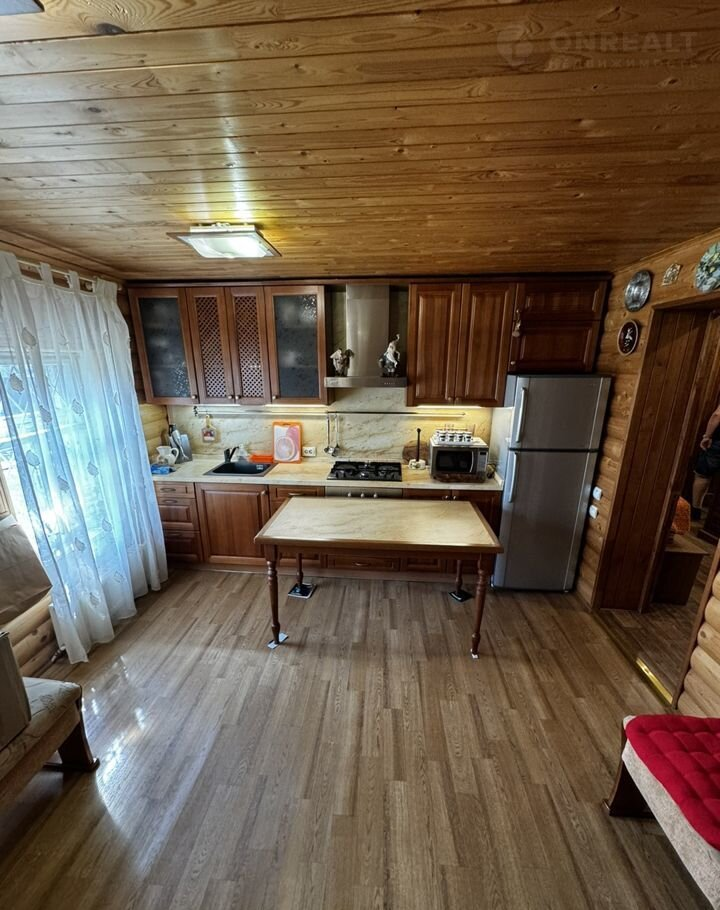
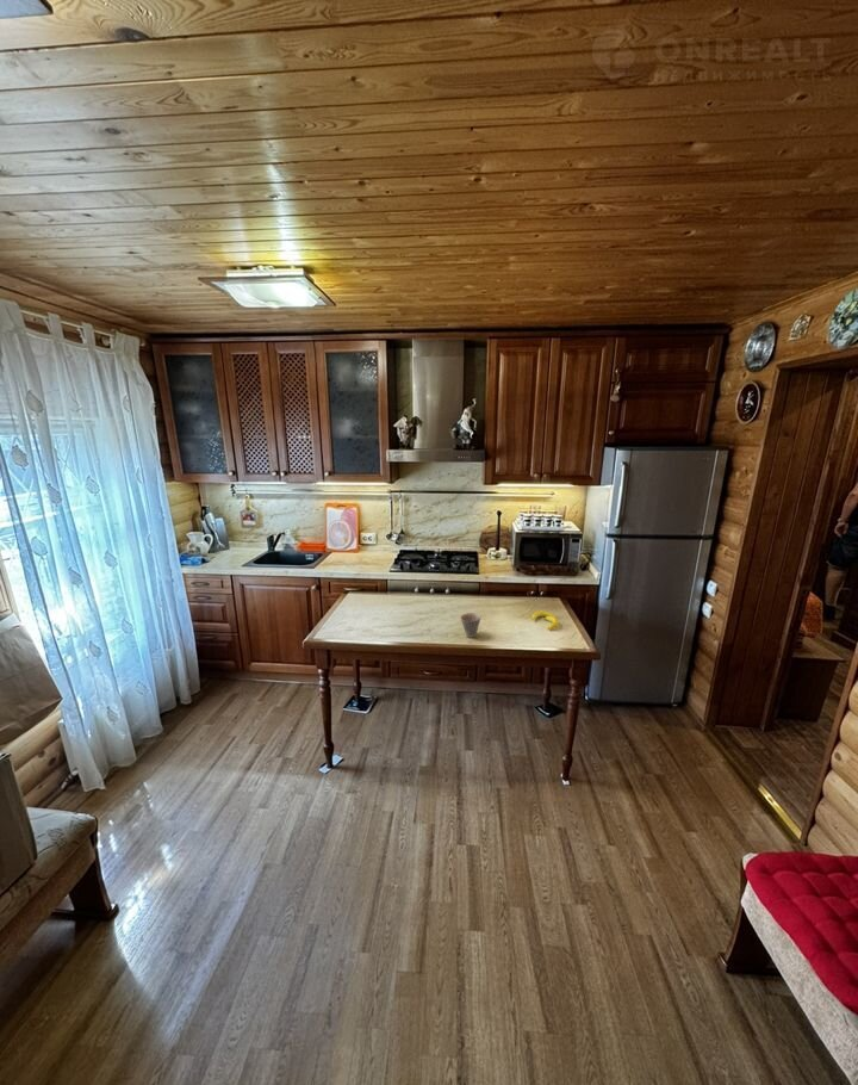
+ cup [460,612,481,639]
+ banana [530,609,560,631]
